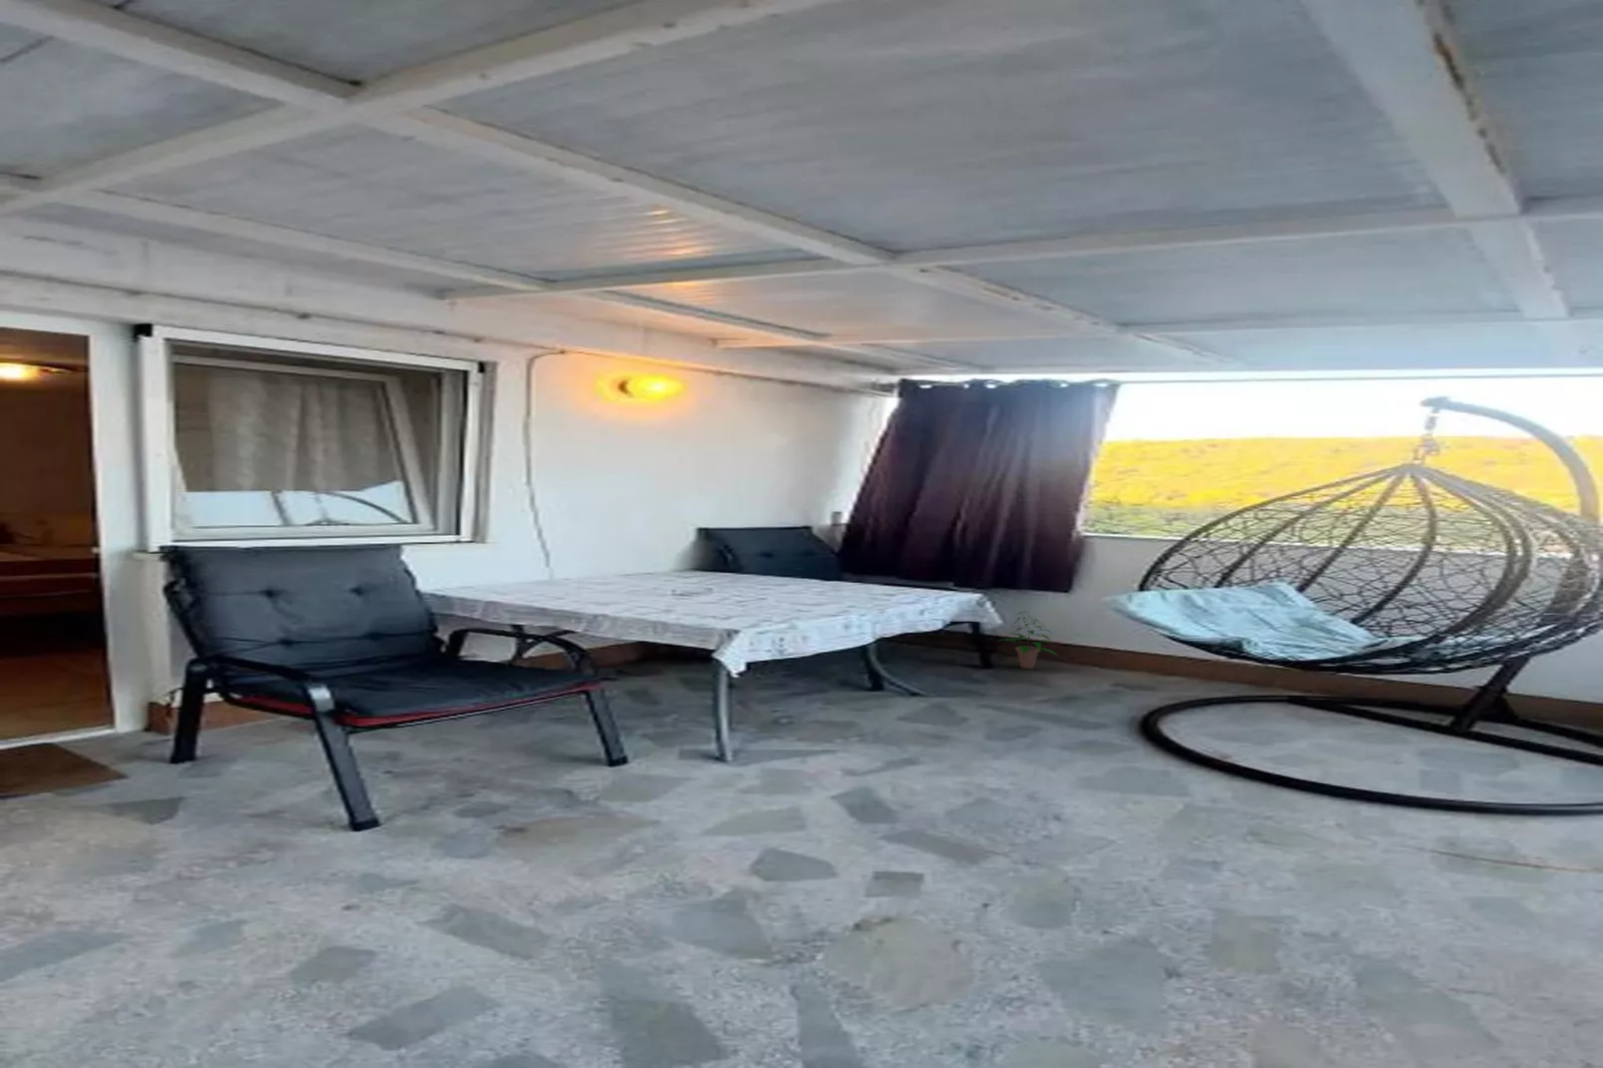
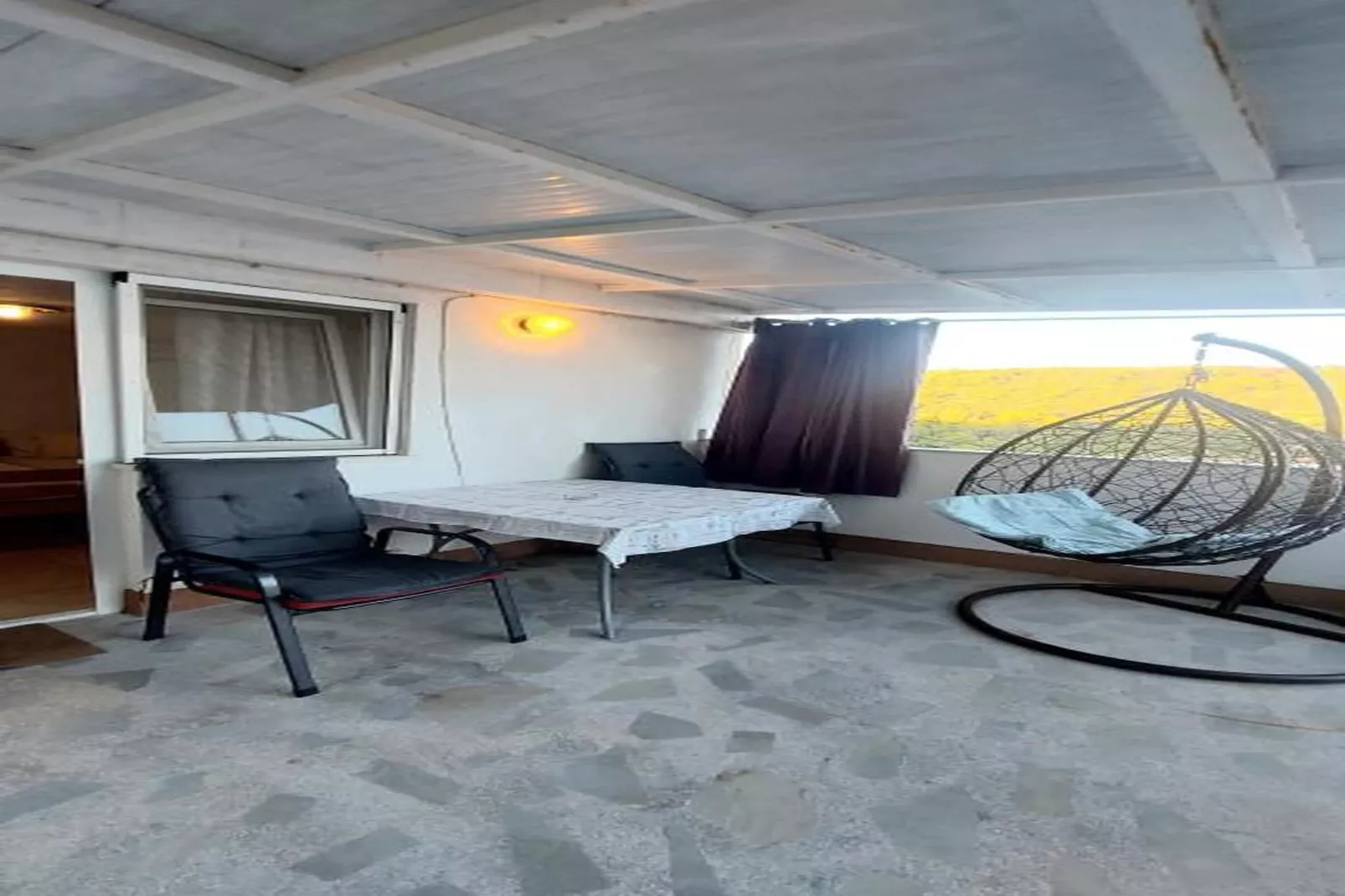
- potted plant [996,610,1060,670]
